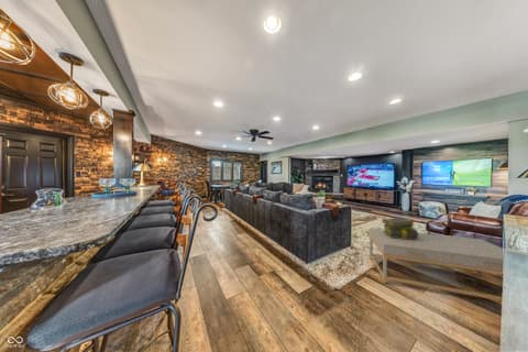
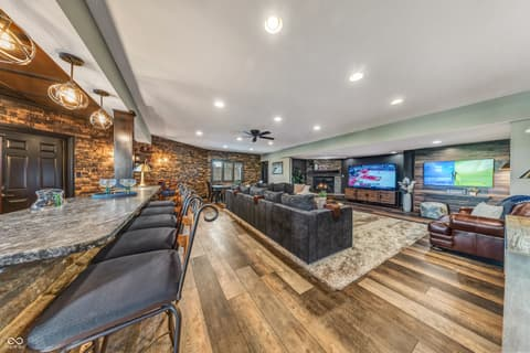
- coffee table [369,227,504,301]
- stack of books [381,217,419,239]
